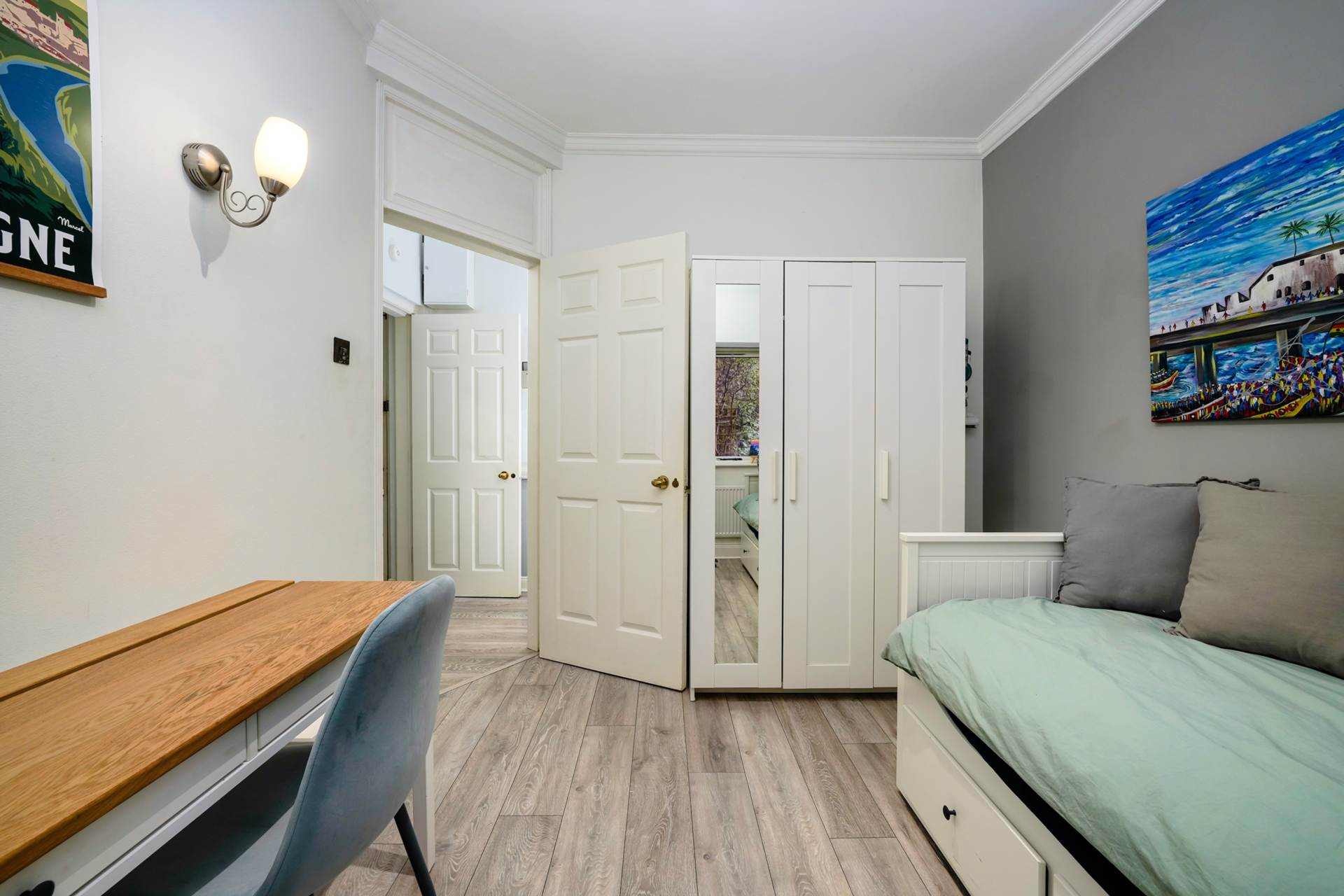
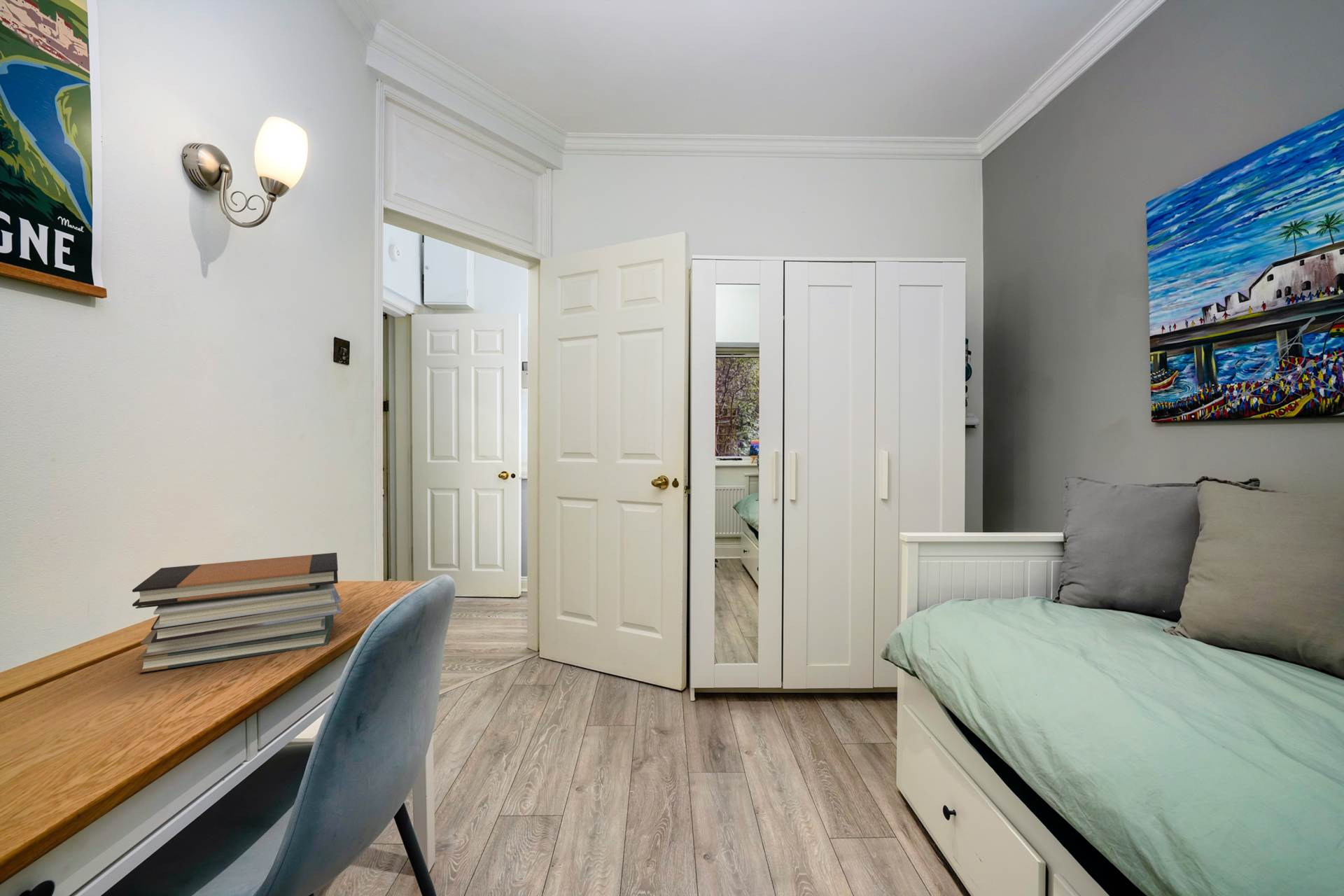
+ book stack [132,552,342,673]
